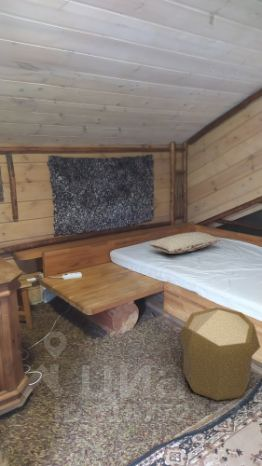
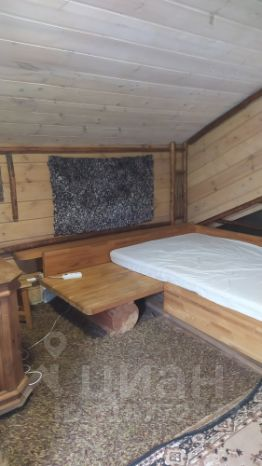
- pouf [178,306,261,402]
- pillow [148,231,221,255]
